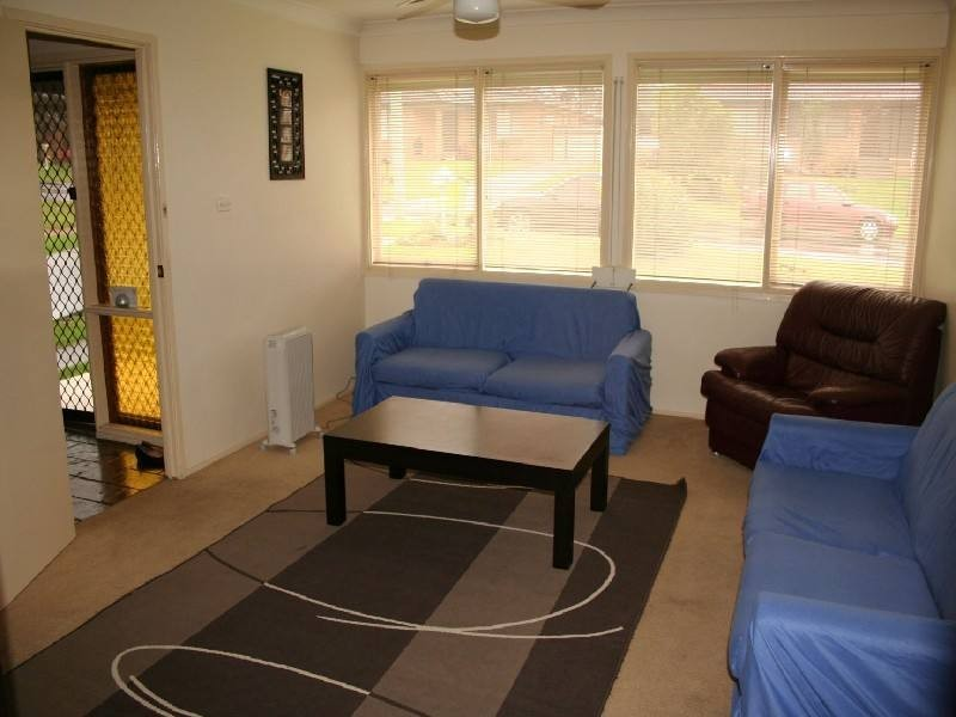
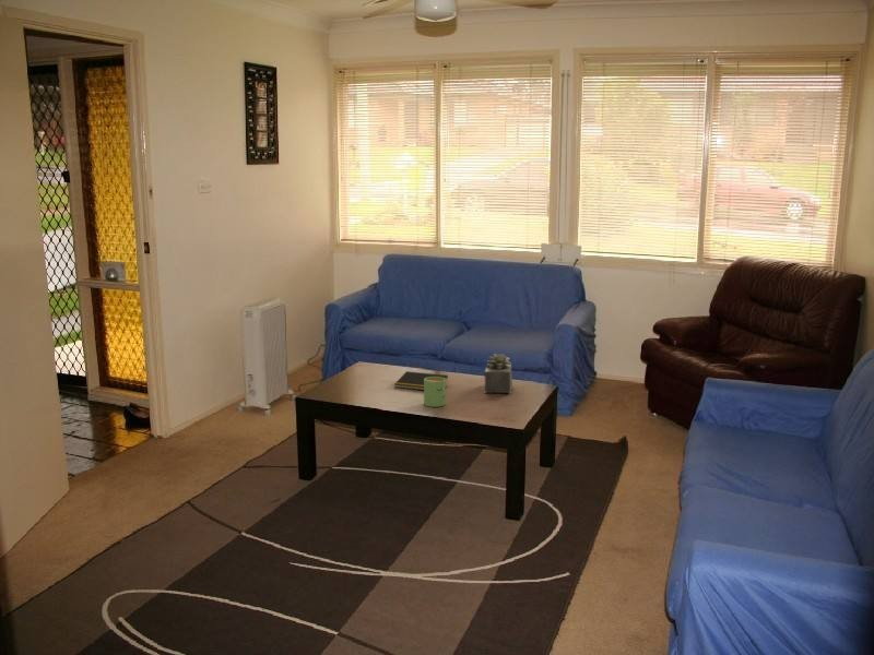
+ mug [423,377,448,408]
+ succulent plant [483,353,513,394]
+ notepad [393,370,449,391]
